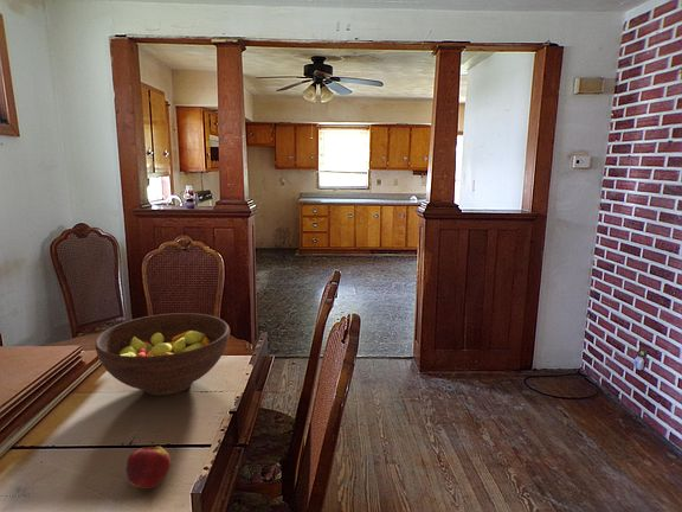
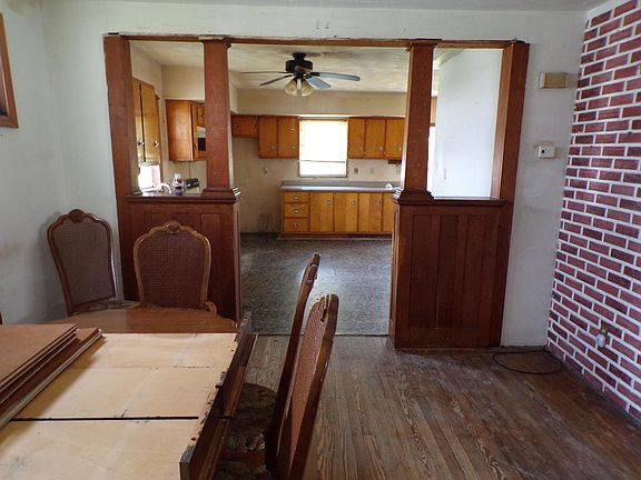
- fruit bowl [94,312,230,396]
- apple [126,441,172,489]
